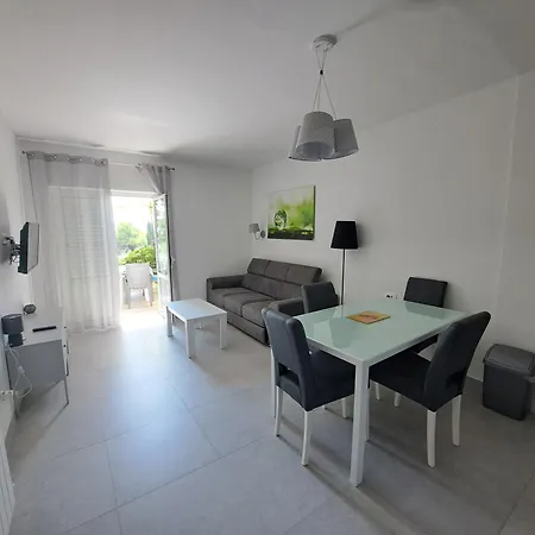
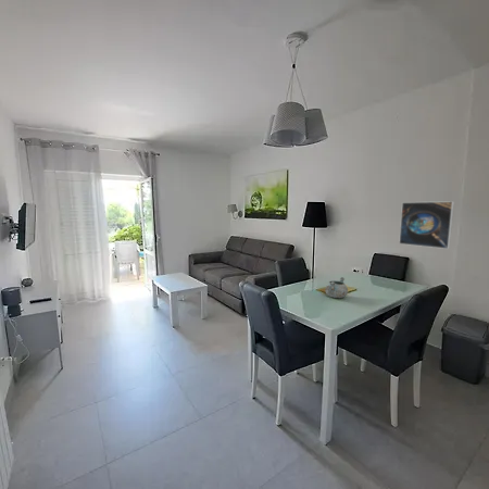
+ decorative bowl [324,276,349,299]
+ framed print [398,200,455,250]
